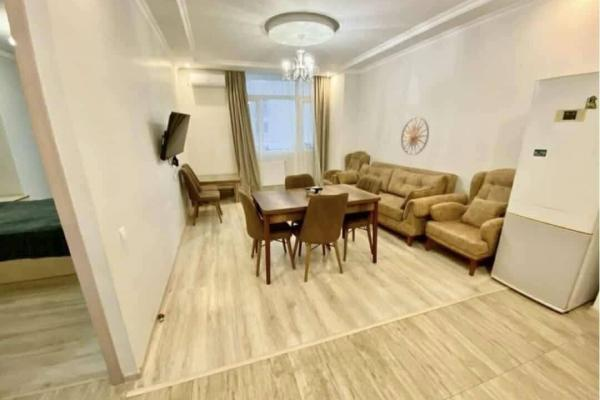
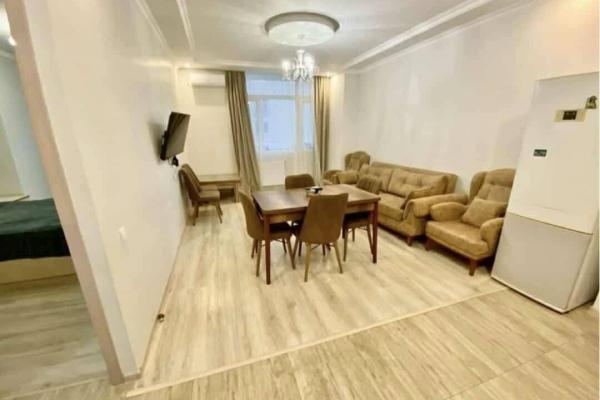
- wall art [400,116,430,156]
